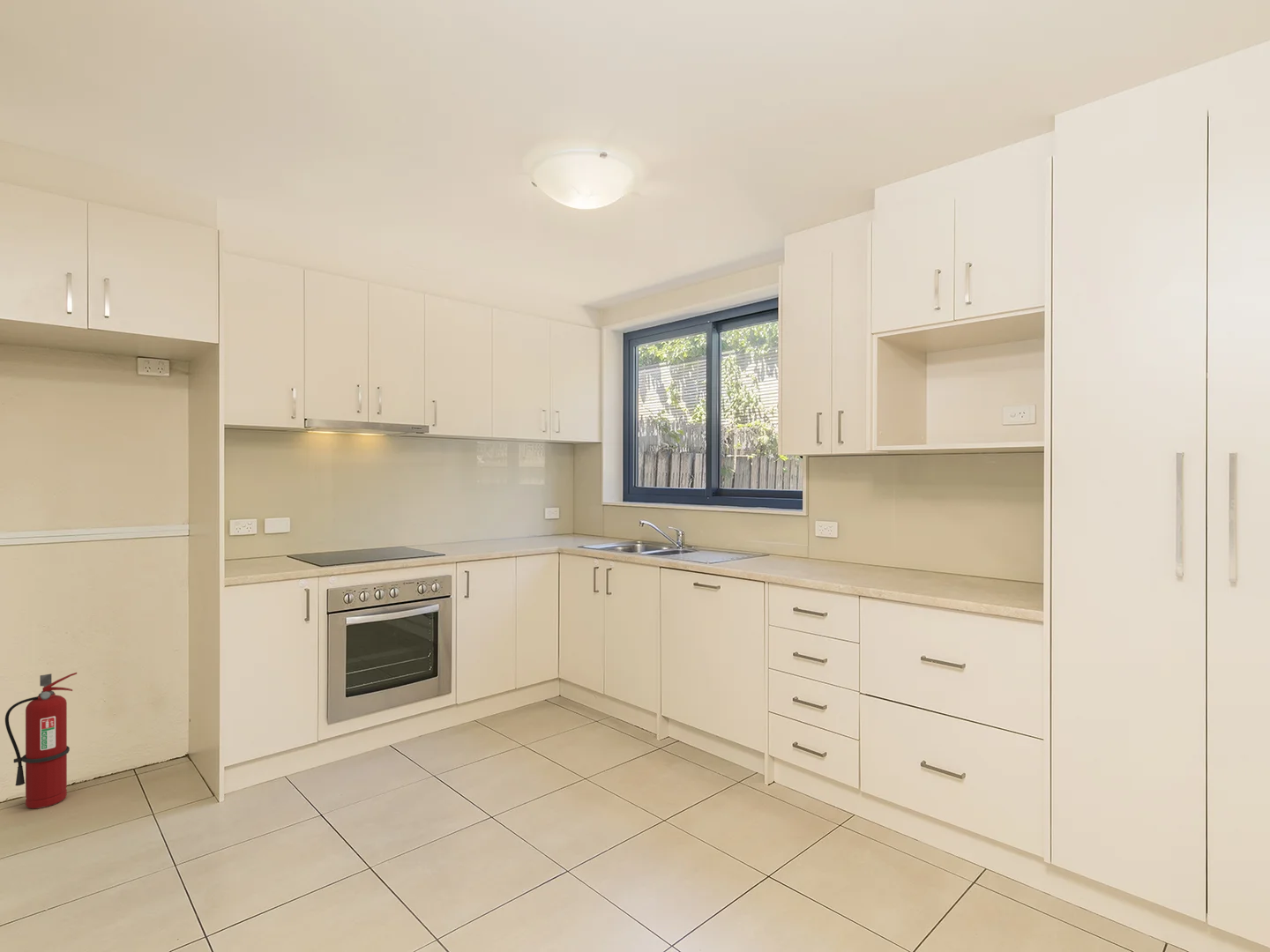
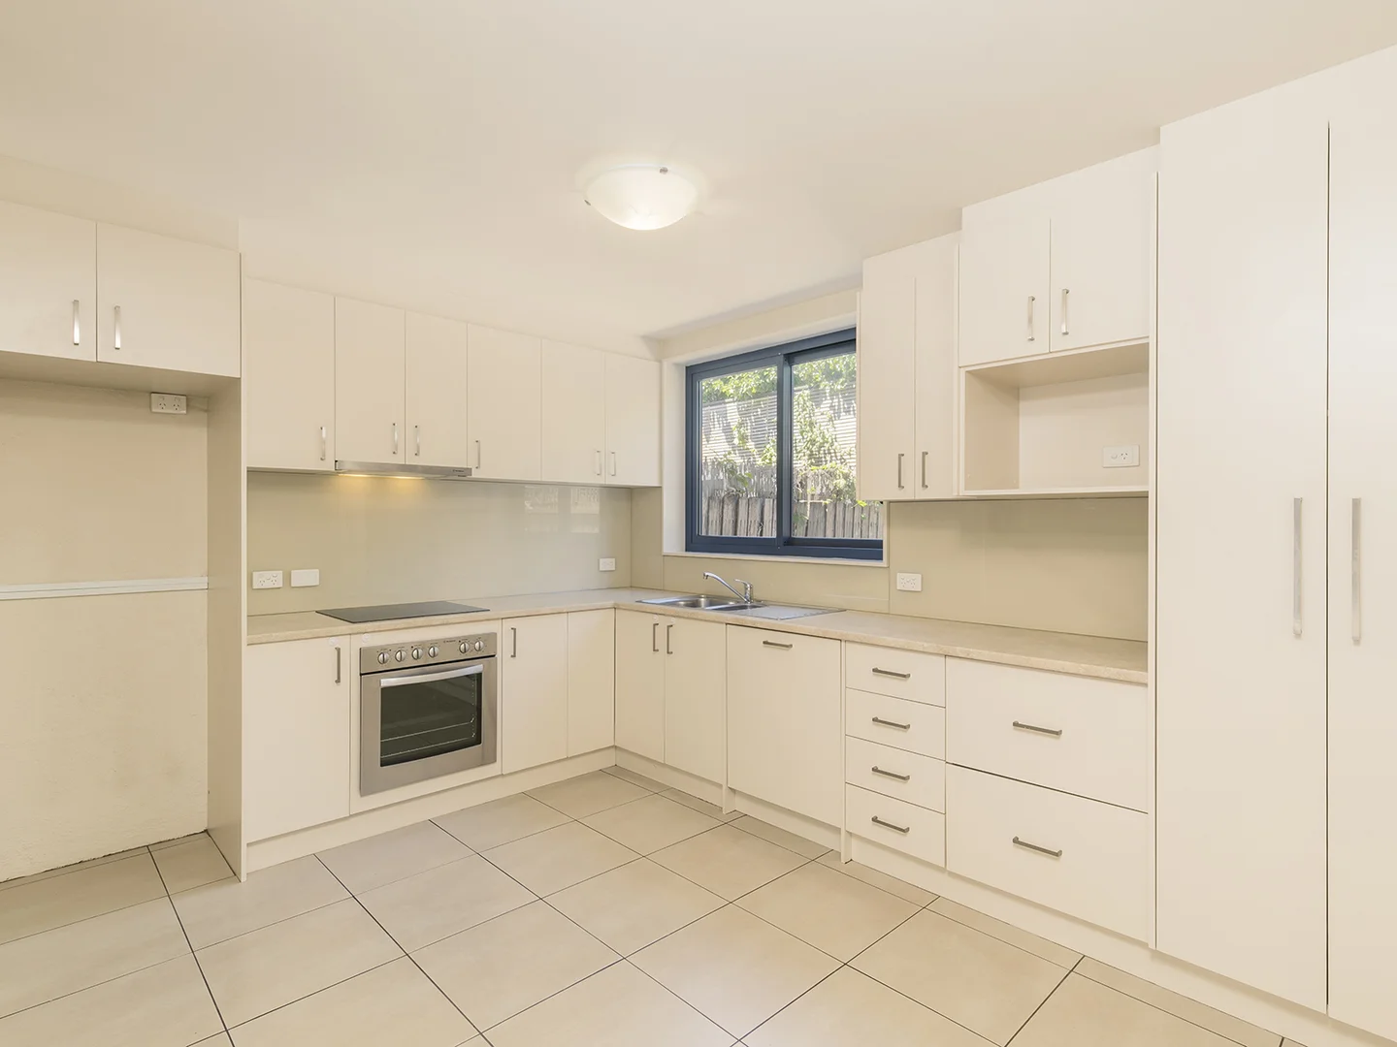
- fire extinguisher [4,672,78,809]
